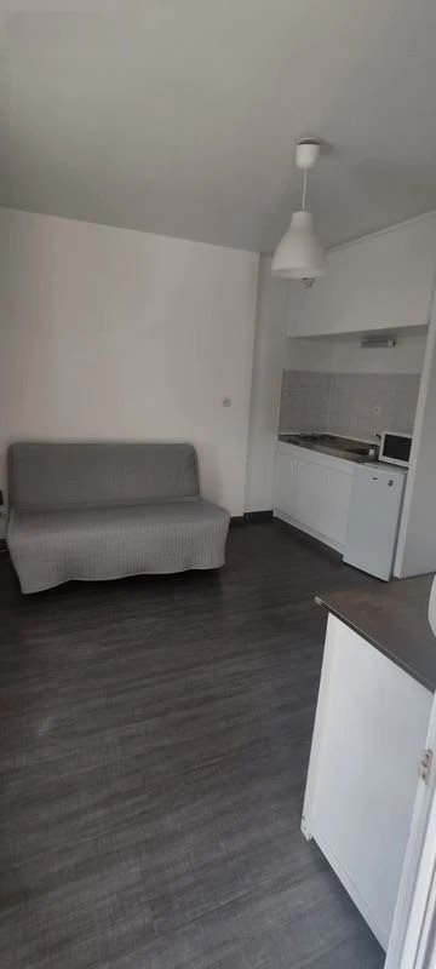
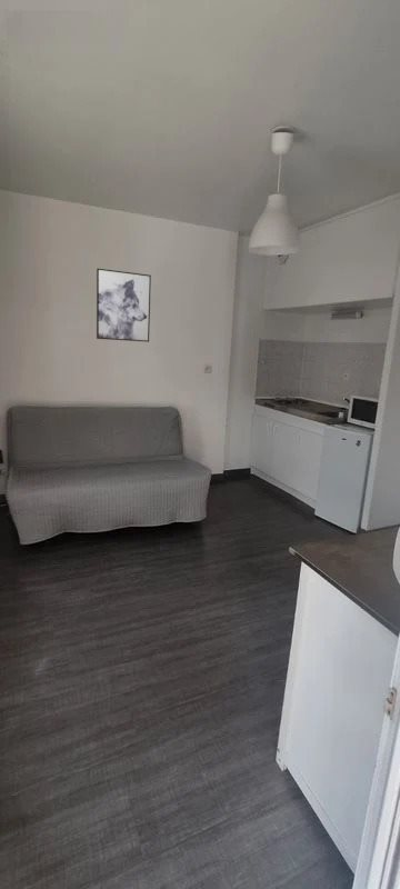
+ wall art [96,268,152,343]
